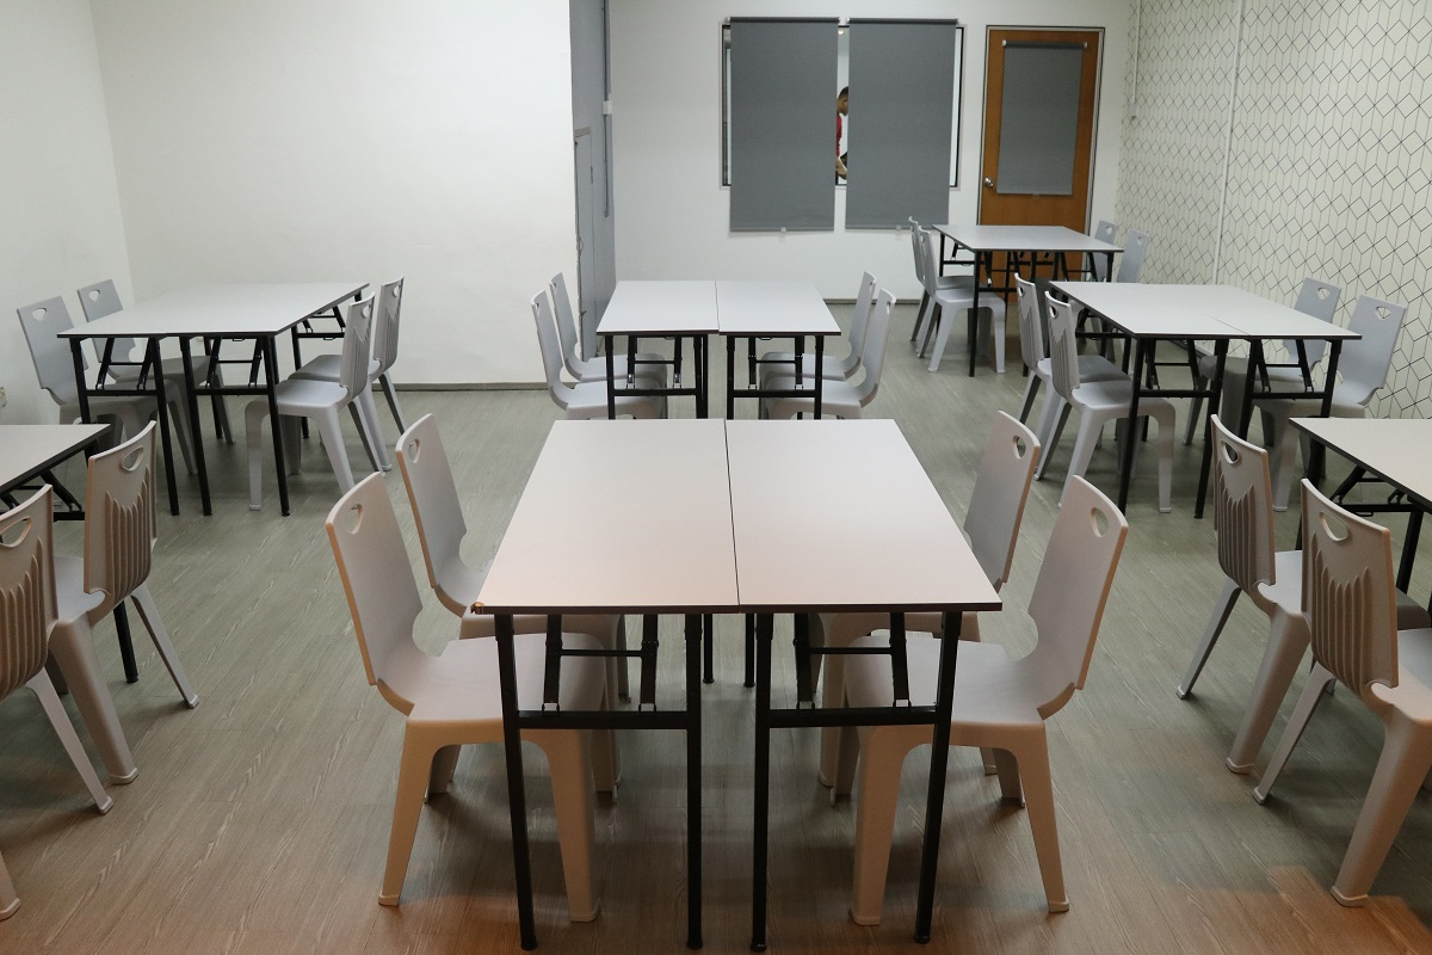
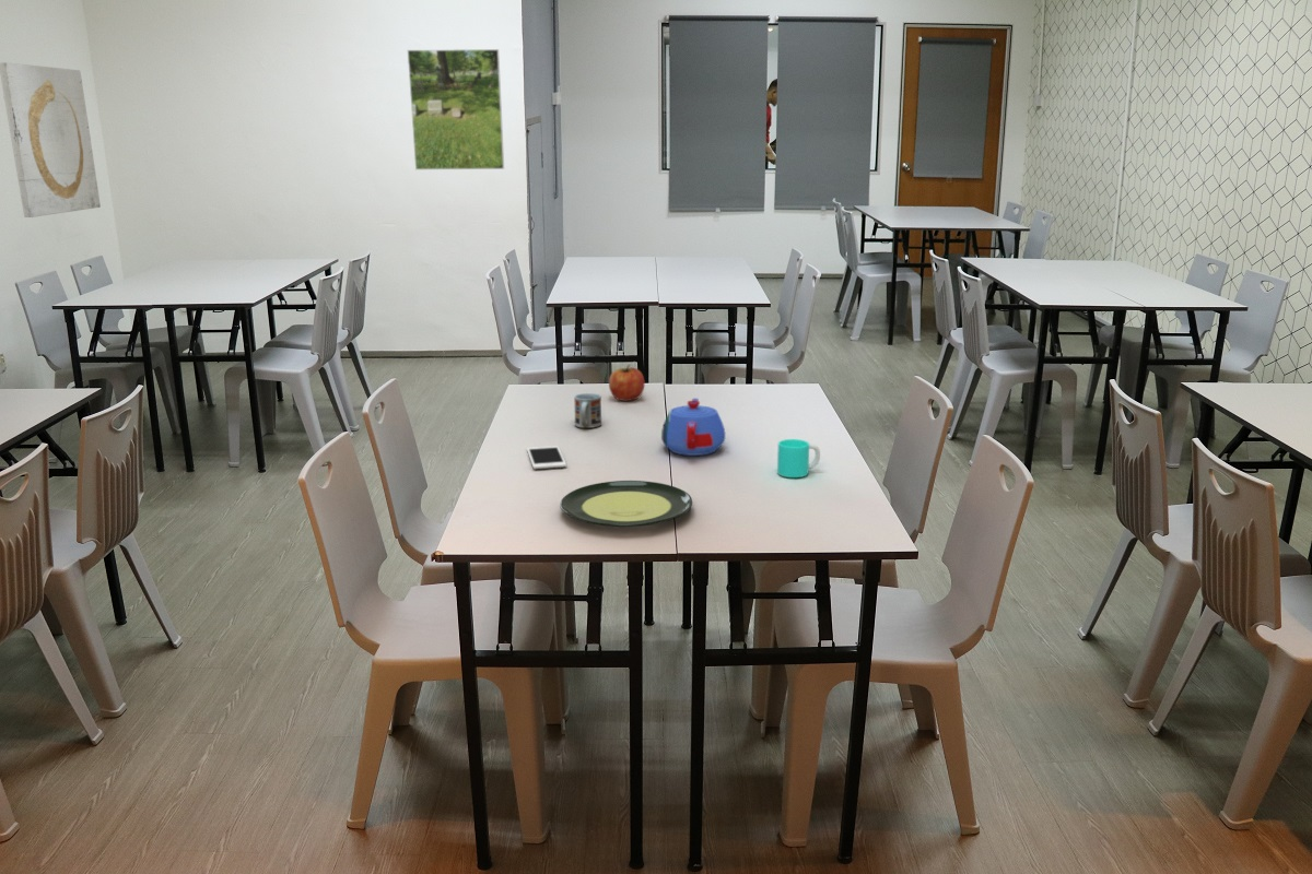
+ cup [573,392,602,429]
+ wall art [0,61,102,218]
+ fruit [608,364,646,402]
+ teapot [660,398,726,457]
+ cup [776,438,821,479]
+ cell phone [526,445,567,470]
+ plate [559,480,693,528]
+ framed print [407,48,505,170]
